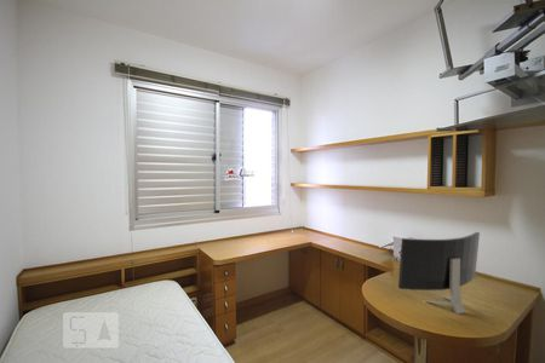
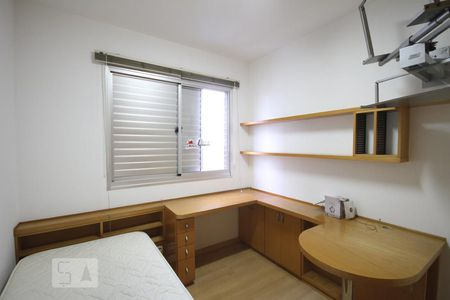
- monitor [397,231,481,315]
